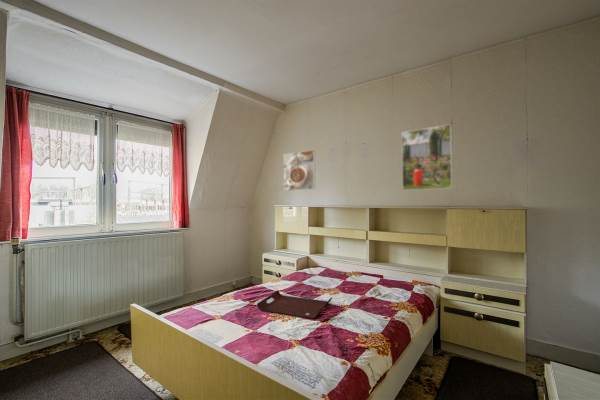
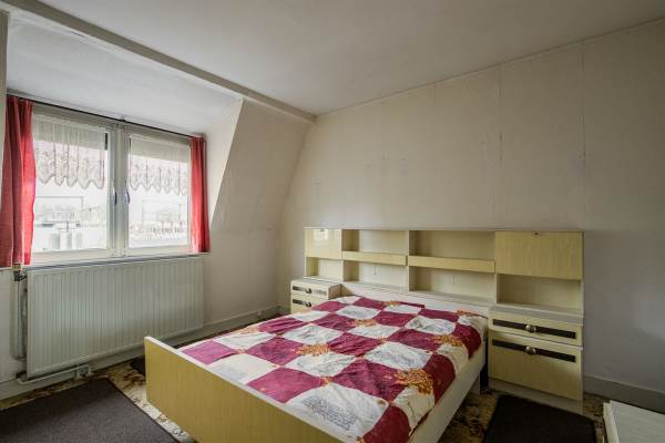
- serving tray [256,290,333,320]
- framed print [401,123,453,191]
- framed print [283,149,316,192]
